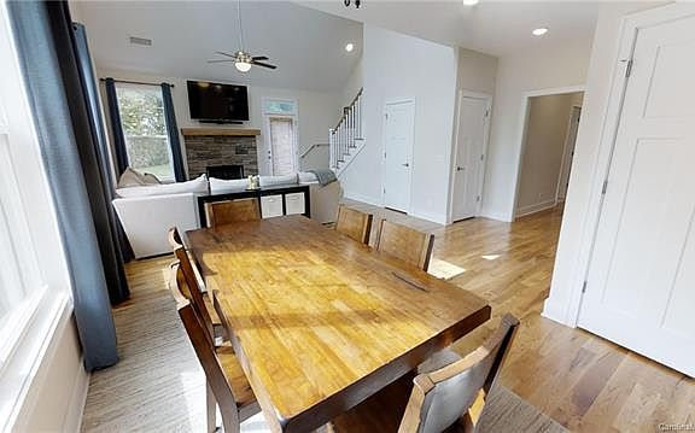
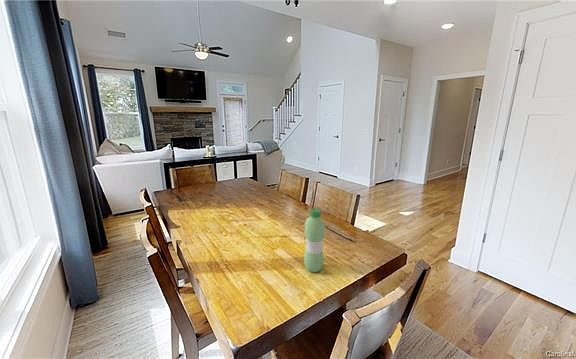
+ water bottle [303,208,326,273]
